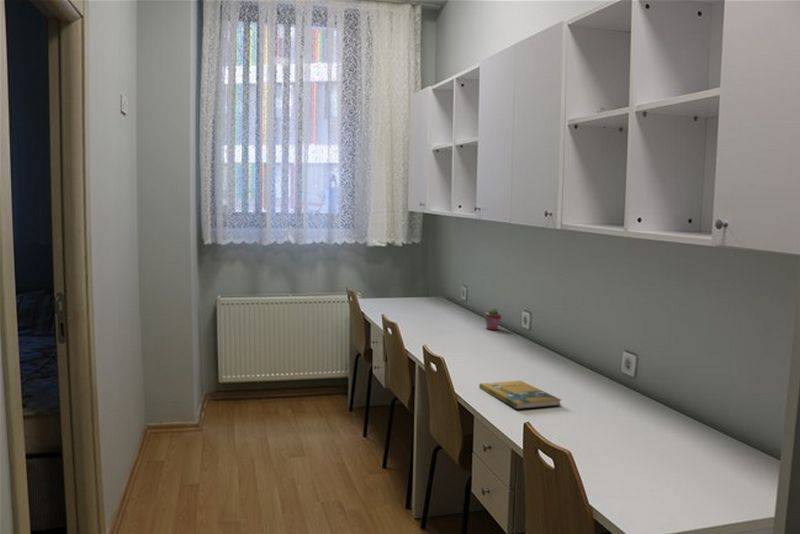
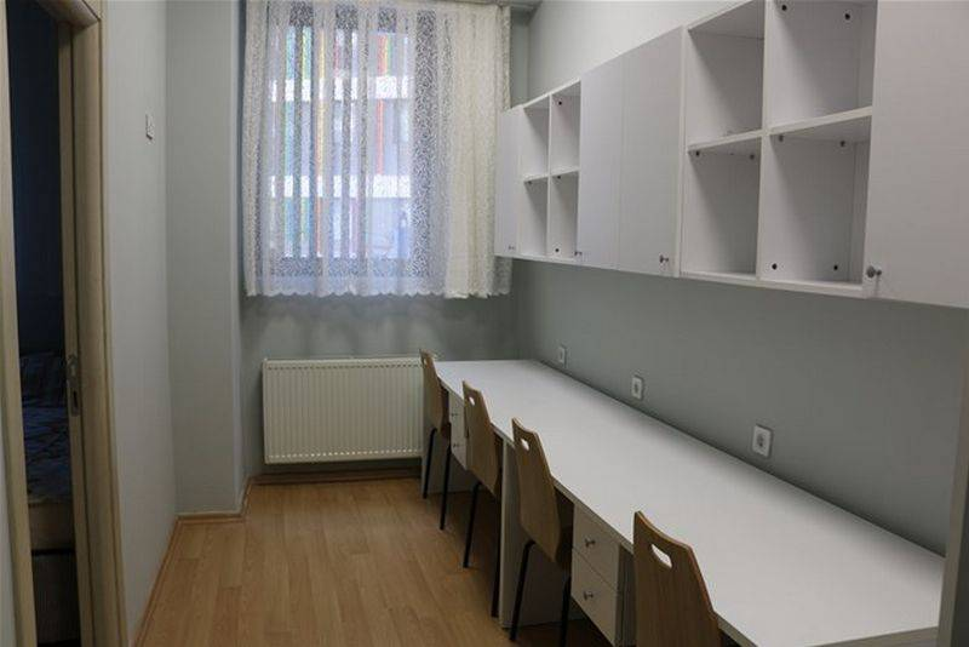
- booklet [478,380,562,410]
- potted succulent [484,306,502,331]
